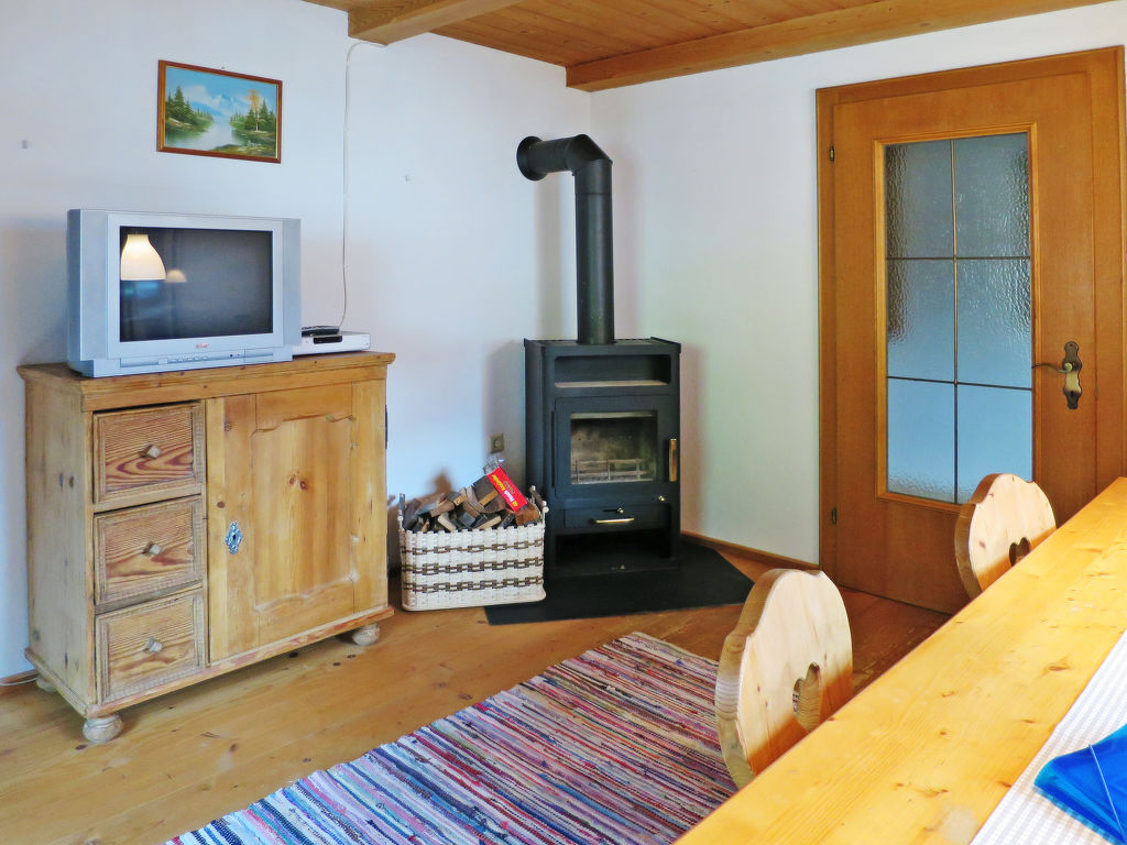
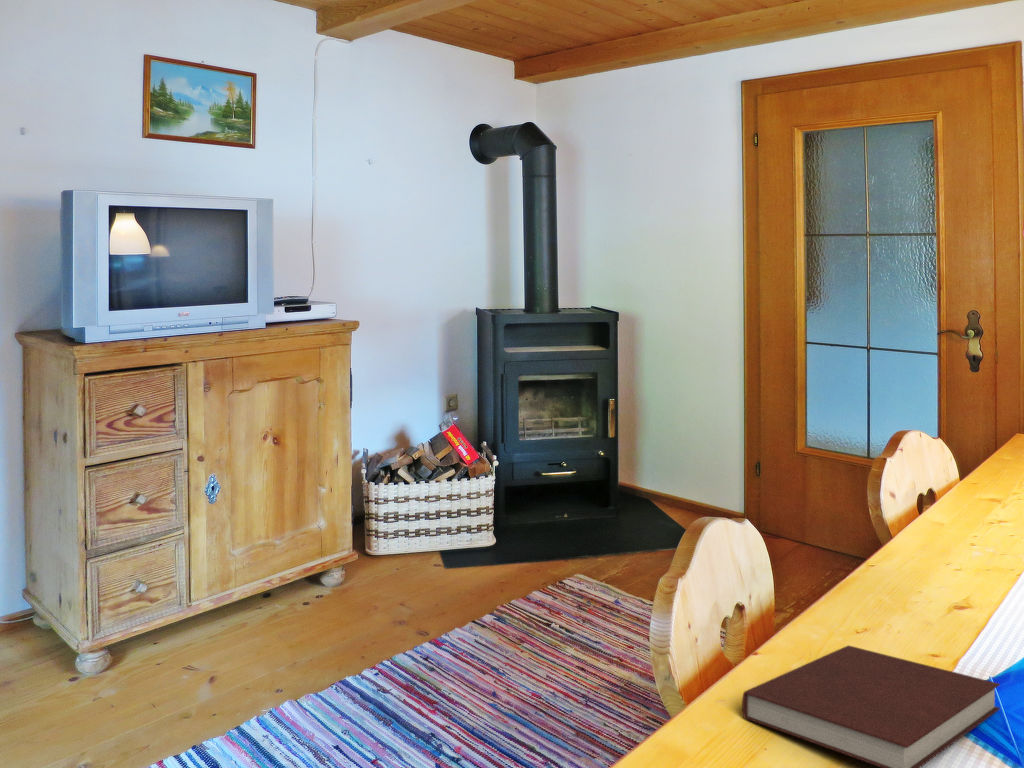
+ notebook [741,644,1001,768]
